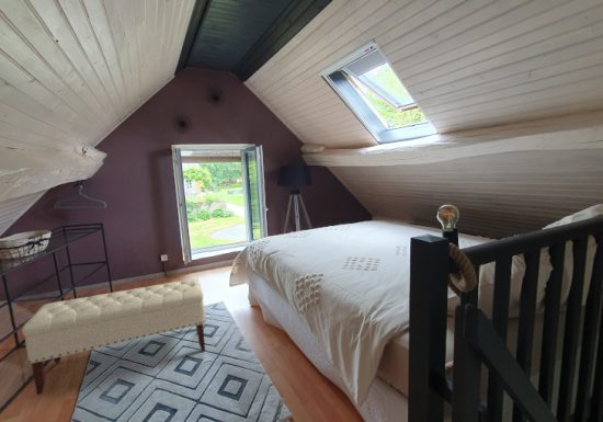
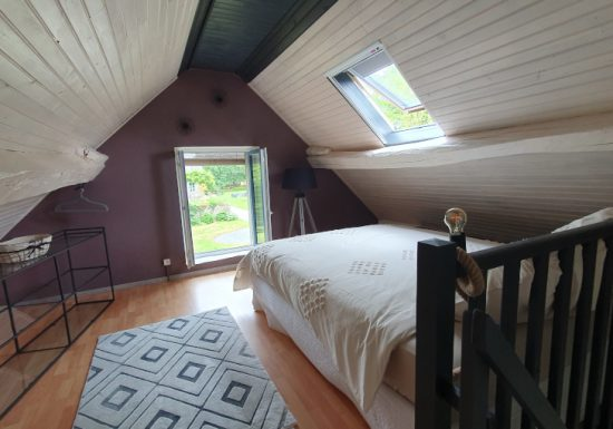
- bench [21,277,207,396]
